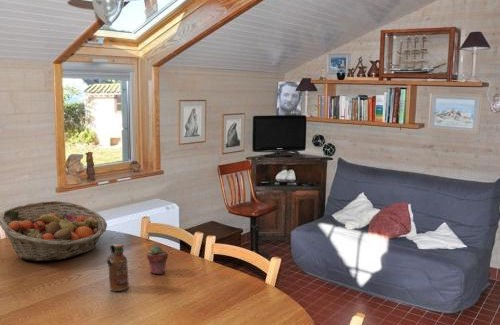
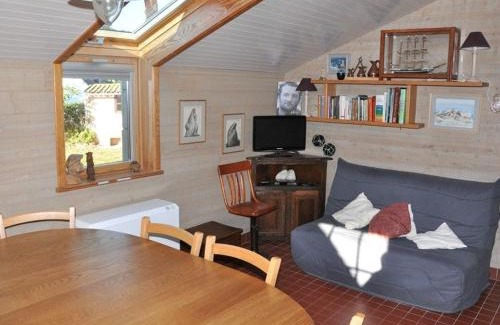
- fruit basket [0,200,108,262]
- drink bottle [106,243,130,292]
- potted succulent [146,244,169,275]
